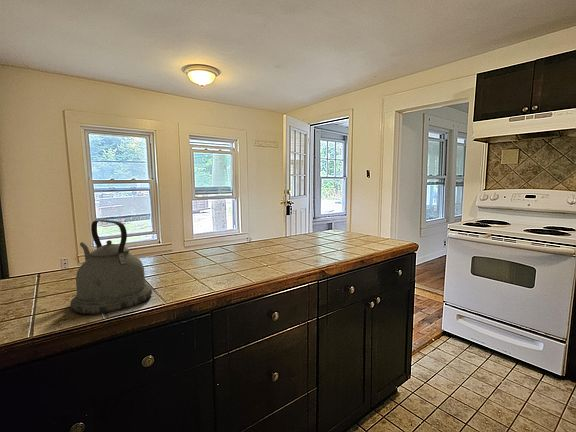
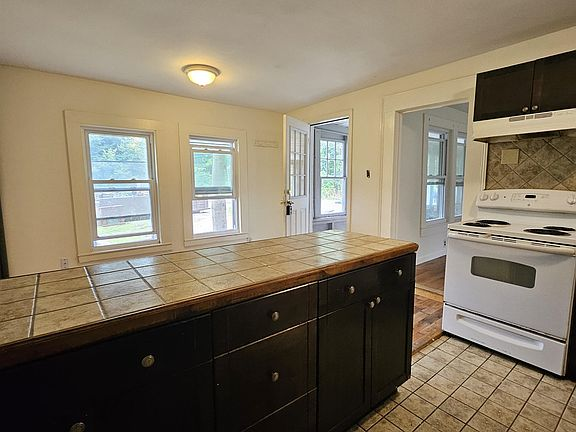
- kettle [69,219,153,315]
